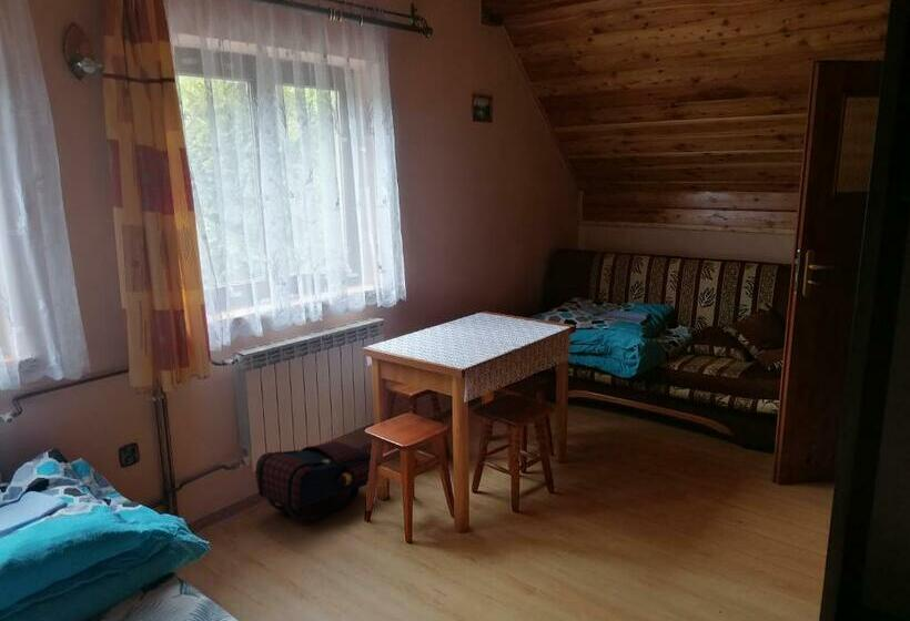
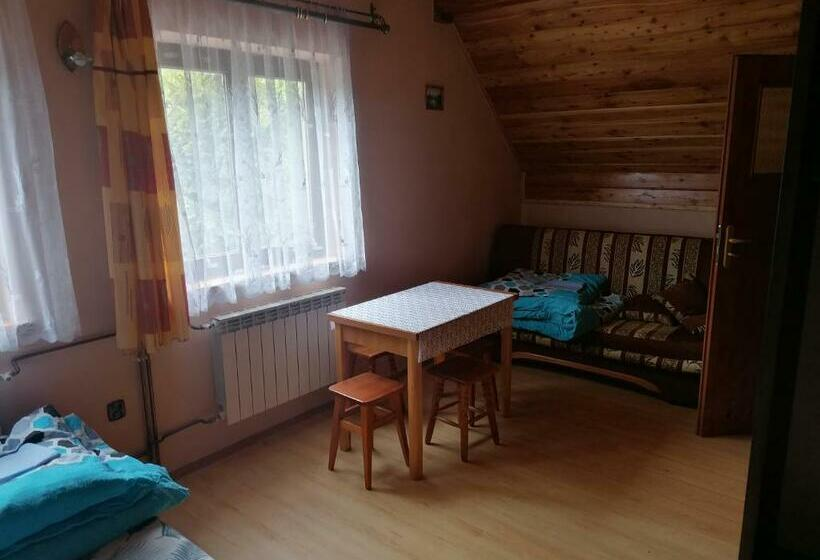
- satchel [254,440,372,521]
